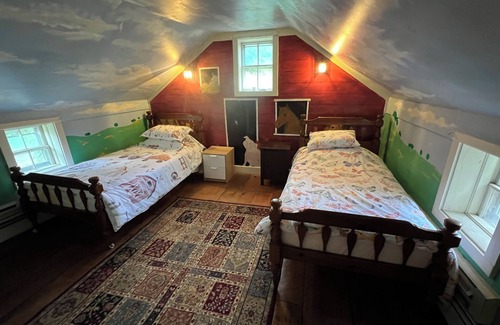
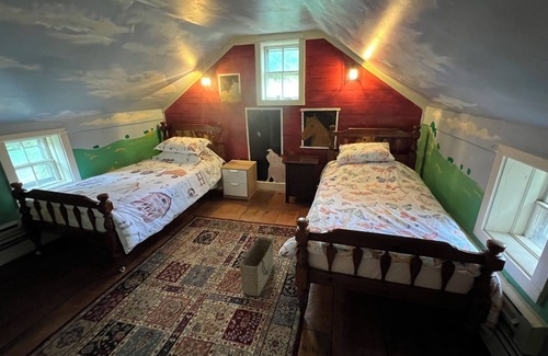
+ basket [238,236,275,297]
